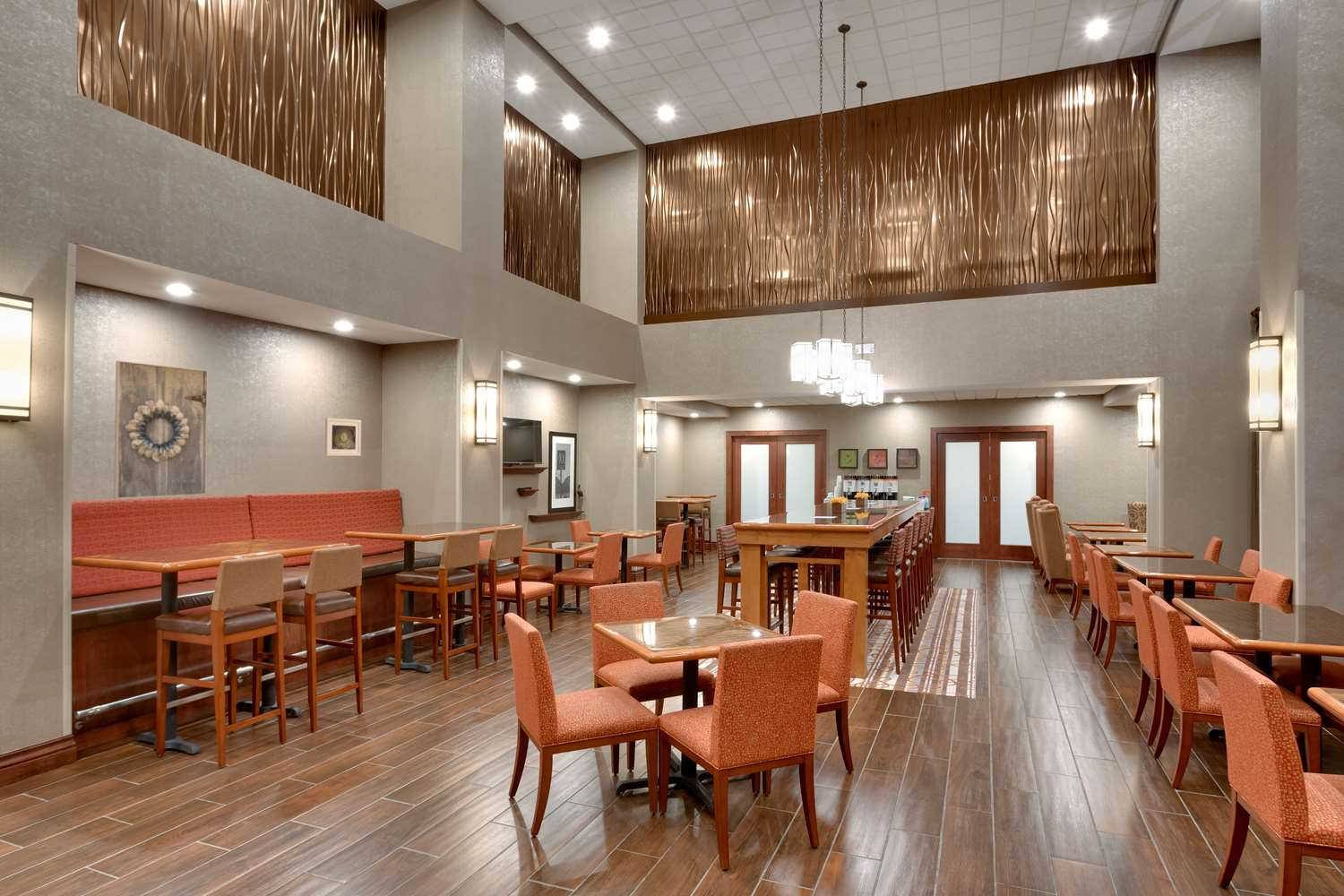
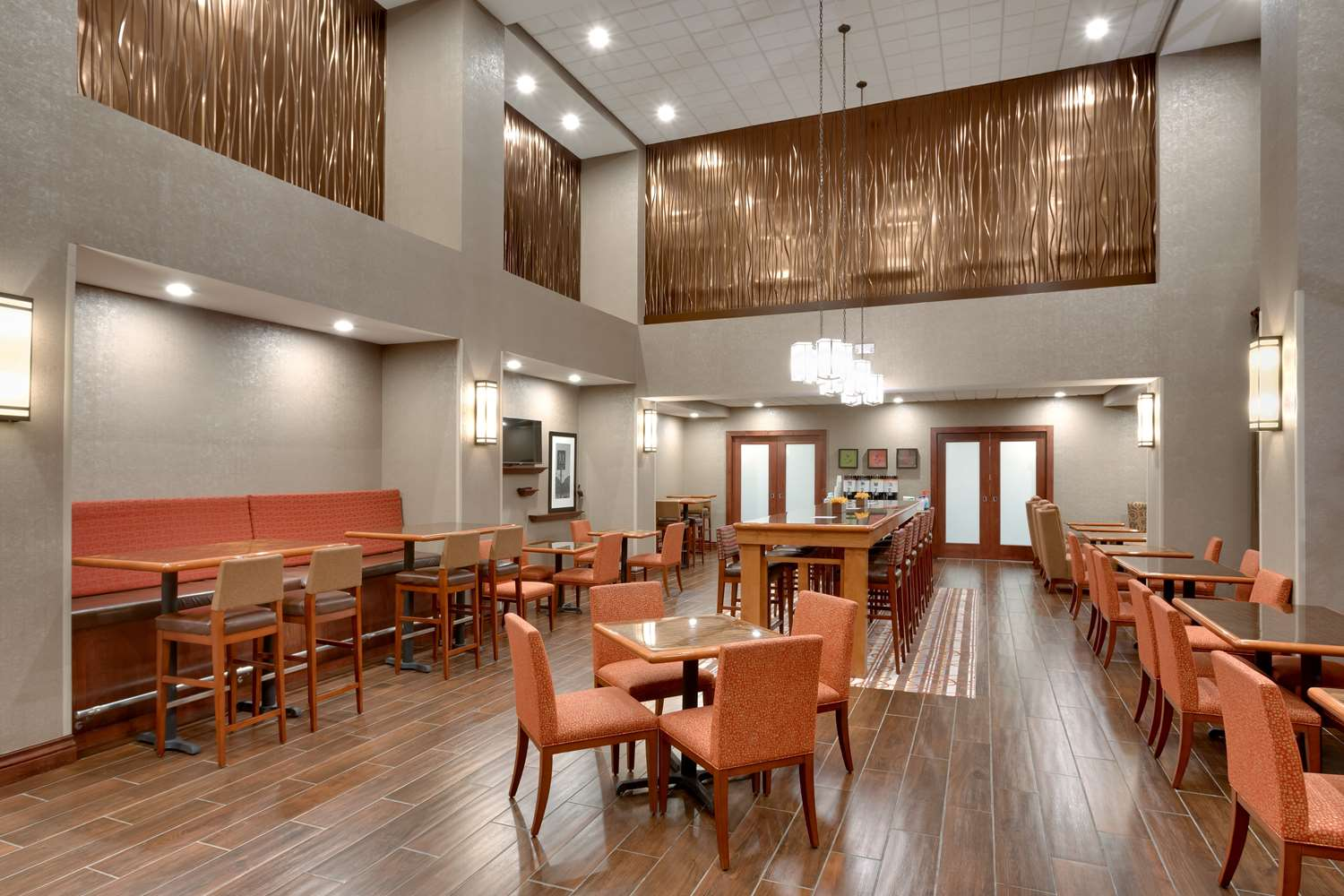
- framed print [113,360,209,499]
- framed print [324,418,362,457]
